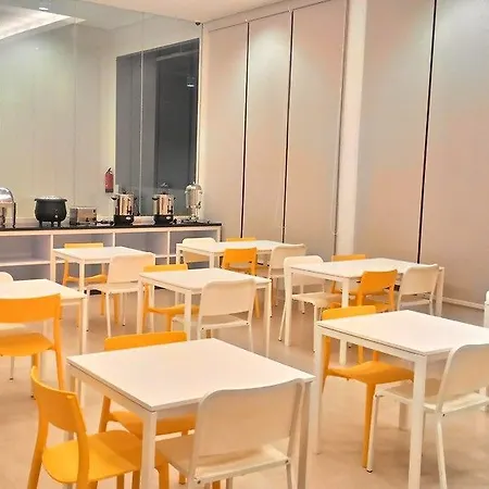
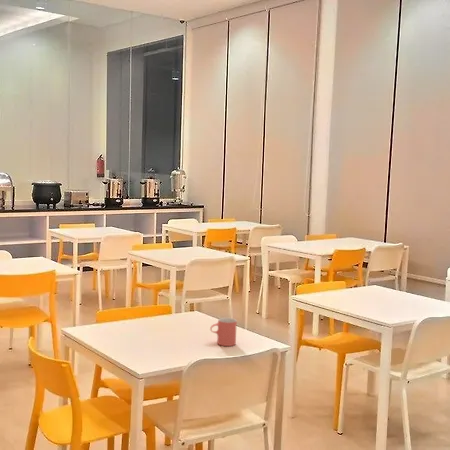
+ cup [209,317,238,347]
